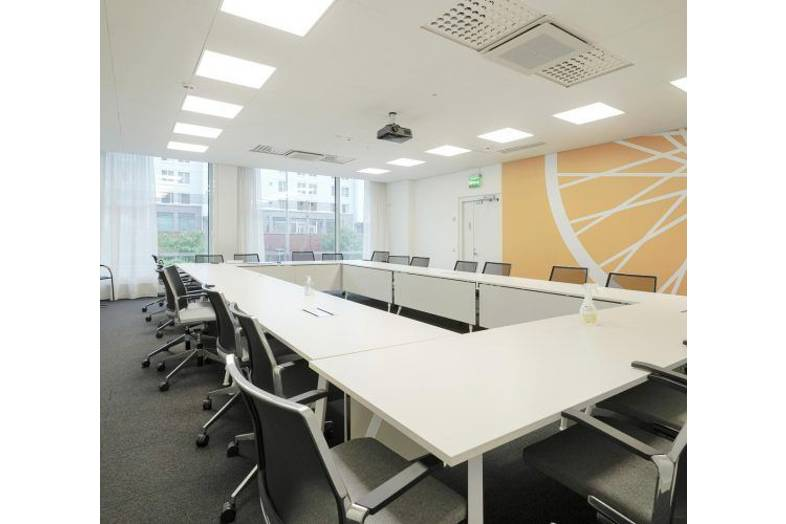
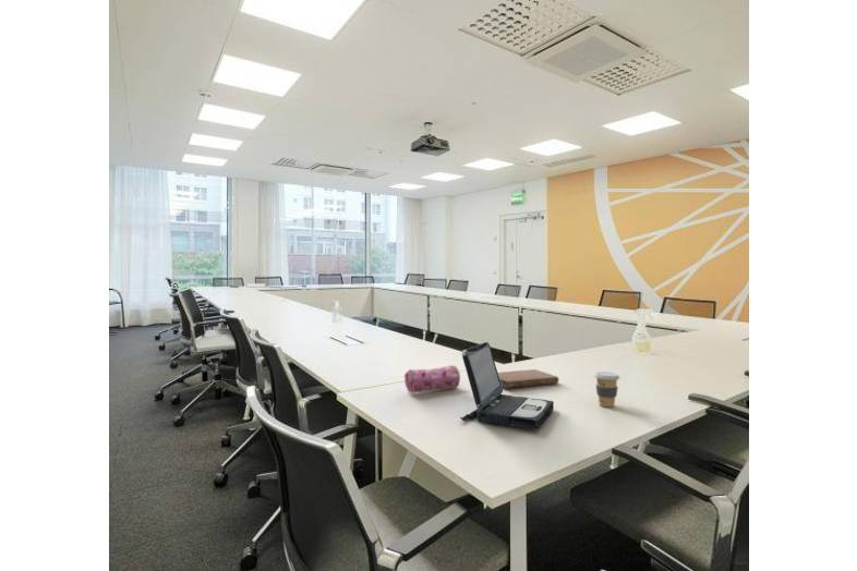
+ laptop [459,341,555,430]
+ notebook [497,368,559,389]
+ pencil case [402,364,461,394]
+ coffee cup [593,370,620,409]
